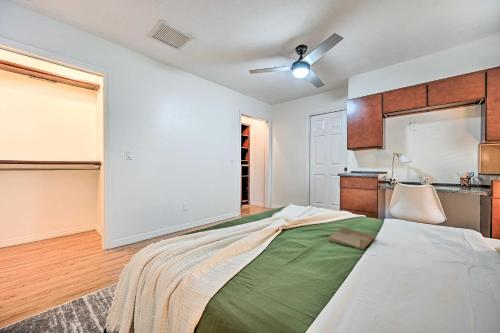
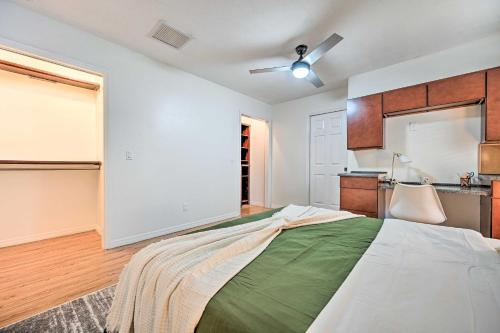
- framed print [327,227,377,250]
